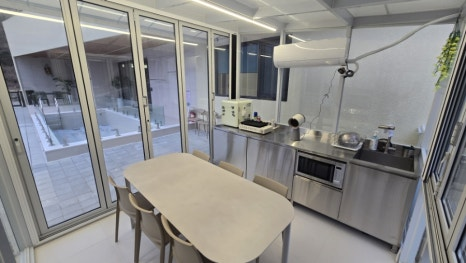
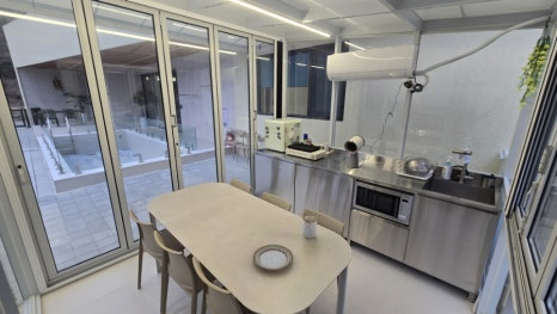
+ utensil holder [299,211,320,240]
+ plate [252,244,294,271]
